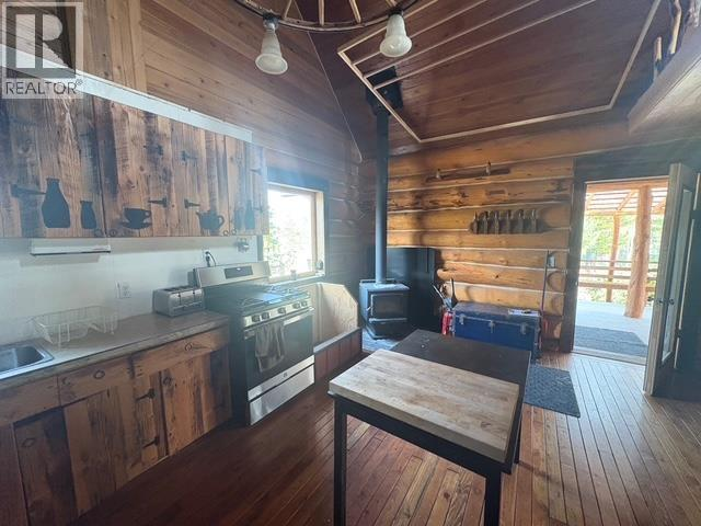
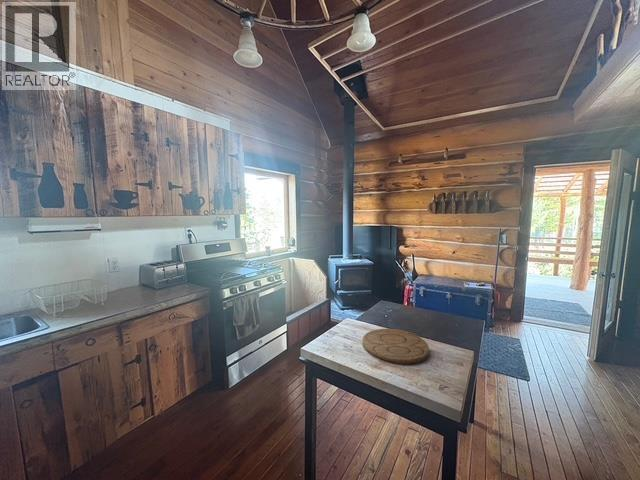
+ cutting board [361,328,430,366]
